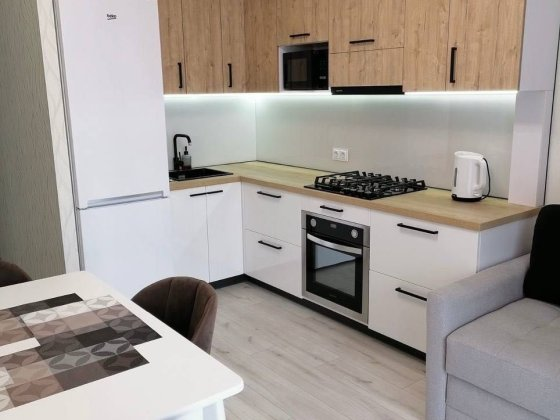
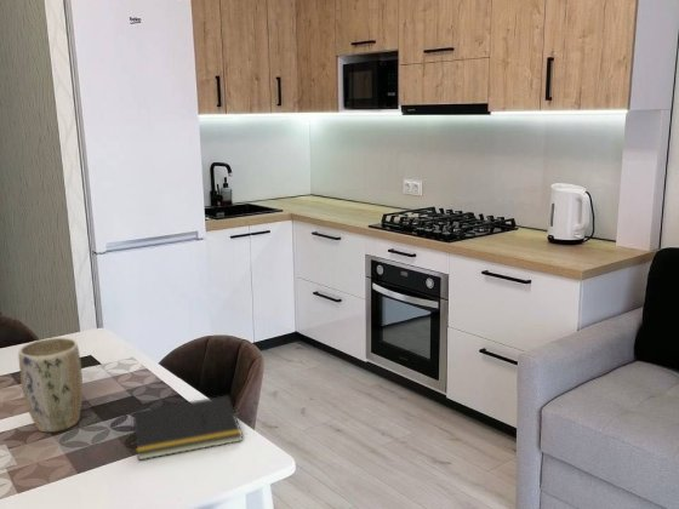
+ notepad [130,394,244,462]
+ plant pot [17,337,84,434]
